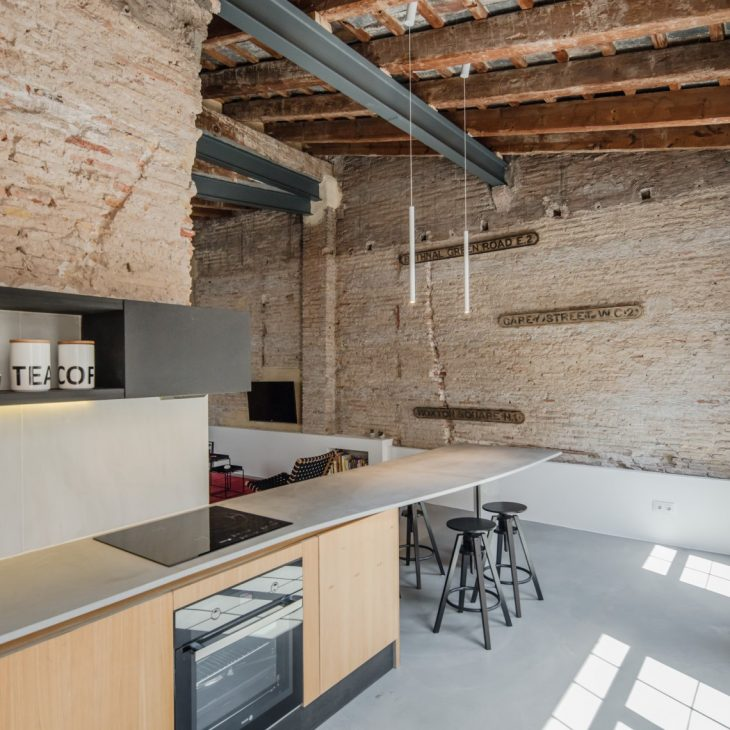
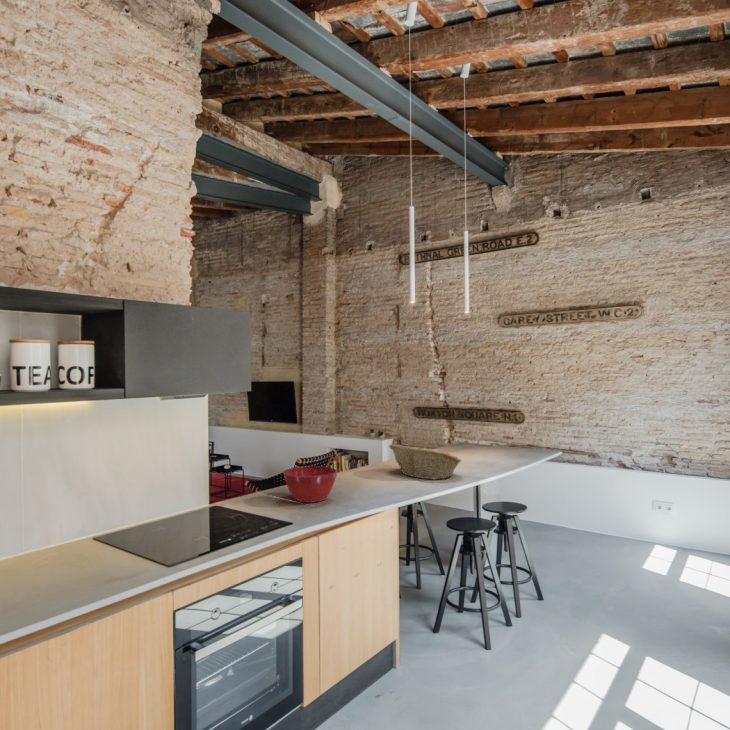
+ fruit basket [388,443,462,481]
+ mixing bowl [282,465,339,504]
